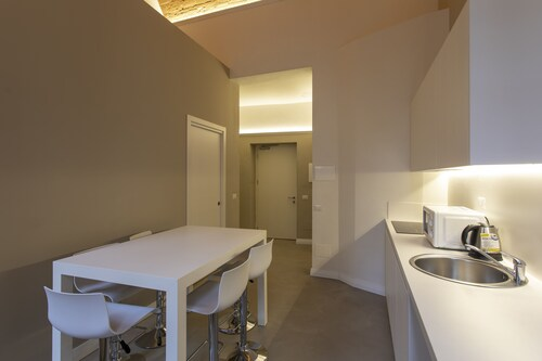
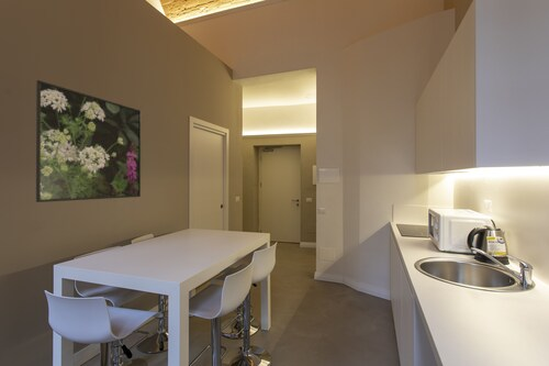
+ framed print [35,79,142,203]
